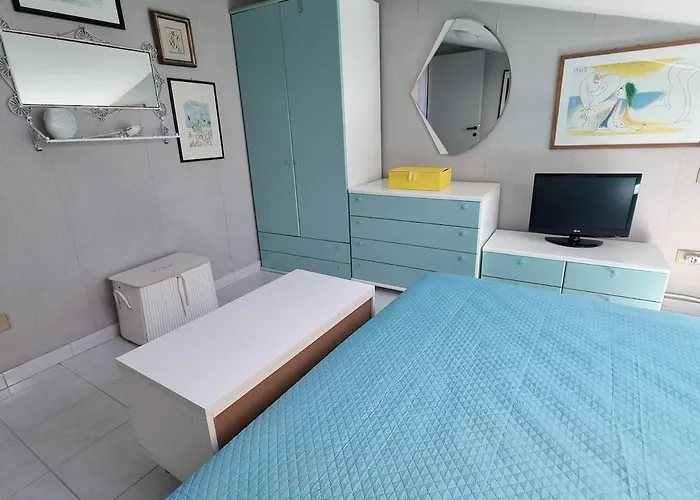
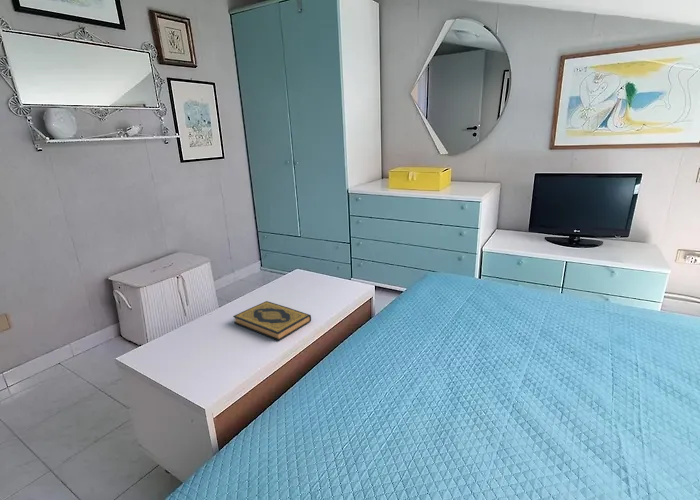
+ hardback book [232,300,312,342]
